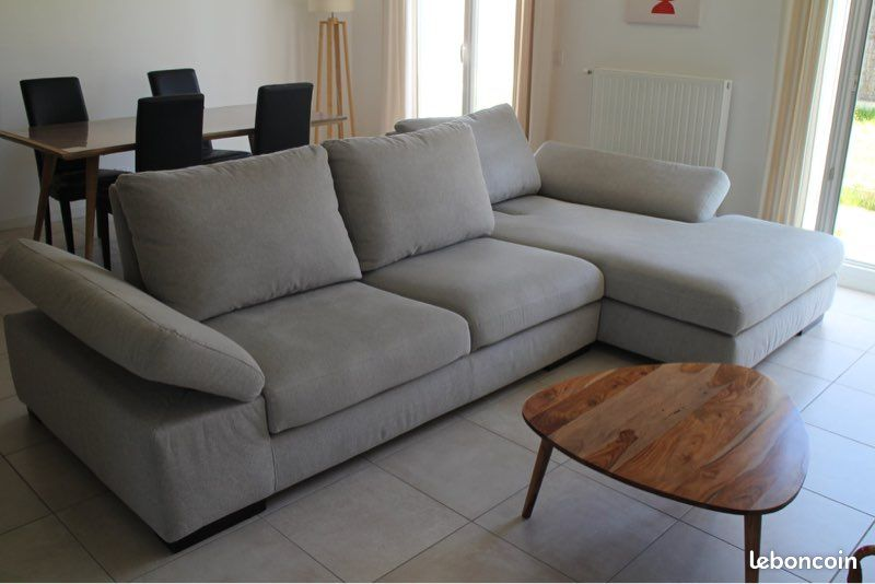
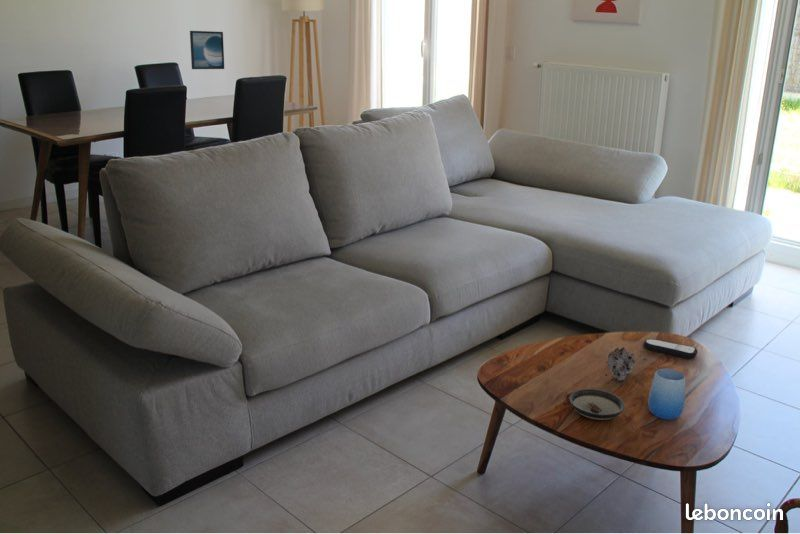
+ remote control [642,338,699,360]
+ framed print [189,30,225,70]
+ succulent plant [605,346,637,382]
+ cup [647,368,686,421]
+ saucer [568,388,626,421]
